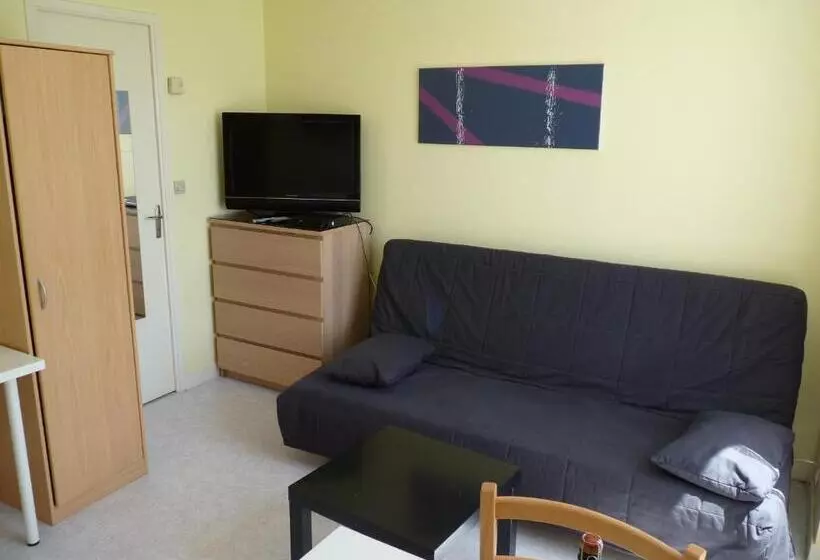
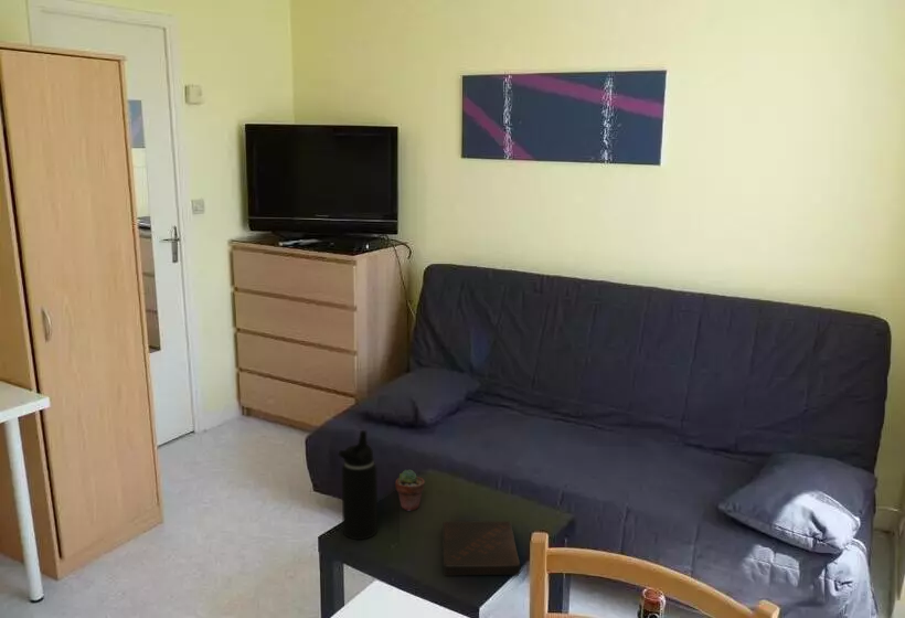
+ potted succulent [394,469,426,512]
+ book [441,520,521,577]
+ water bottle [337,429,379,541]
